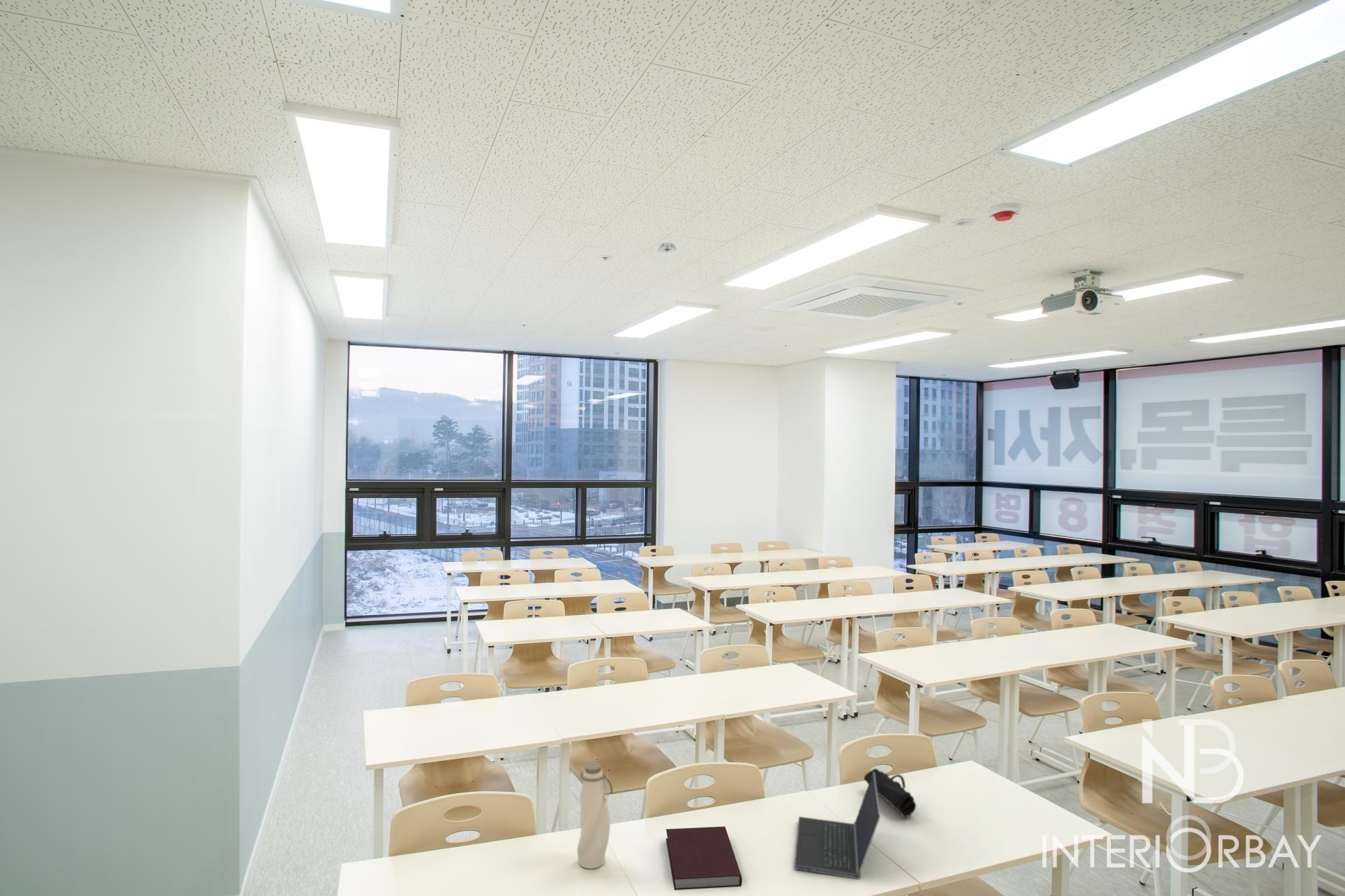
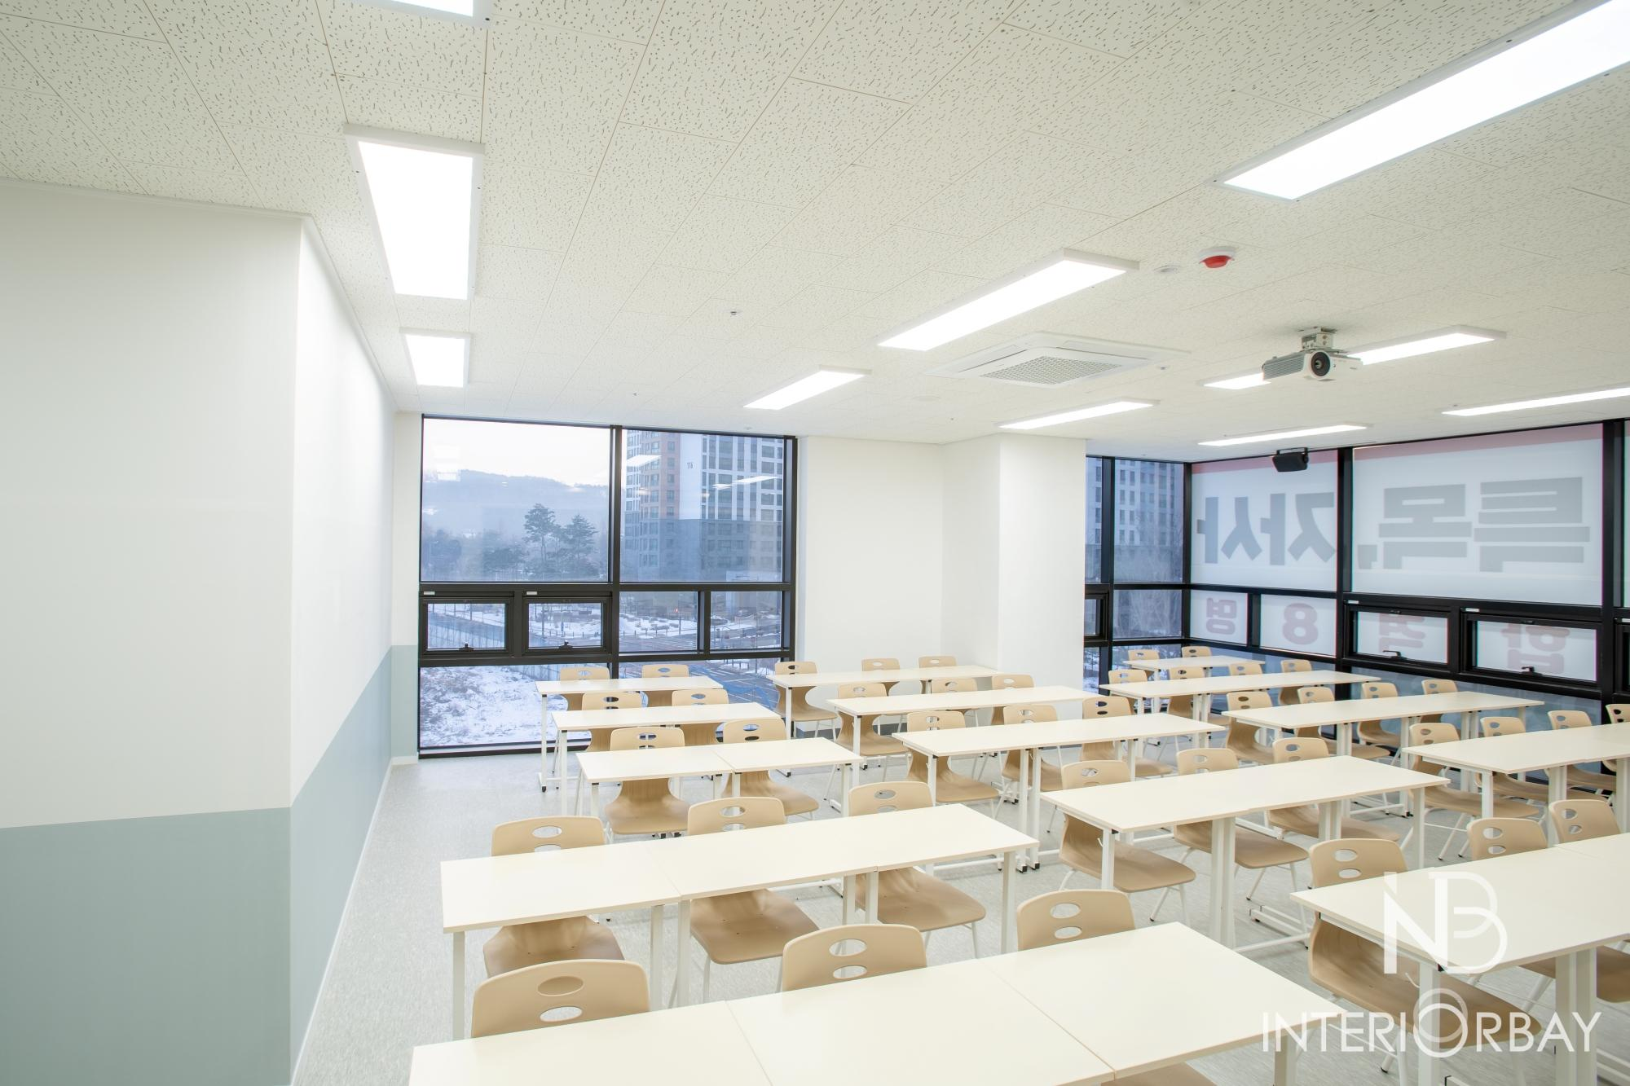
- pencil case [863,768,917,818]
- laptop computer [794,772,881,879]
- water bottle [576,762,613,869]
- notebook [665,826,742,891]
- smoke detector [656,241,678,253]
